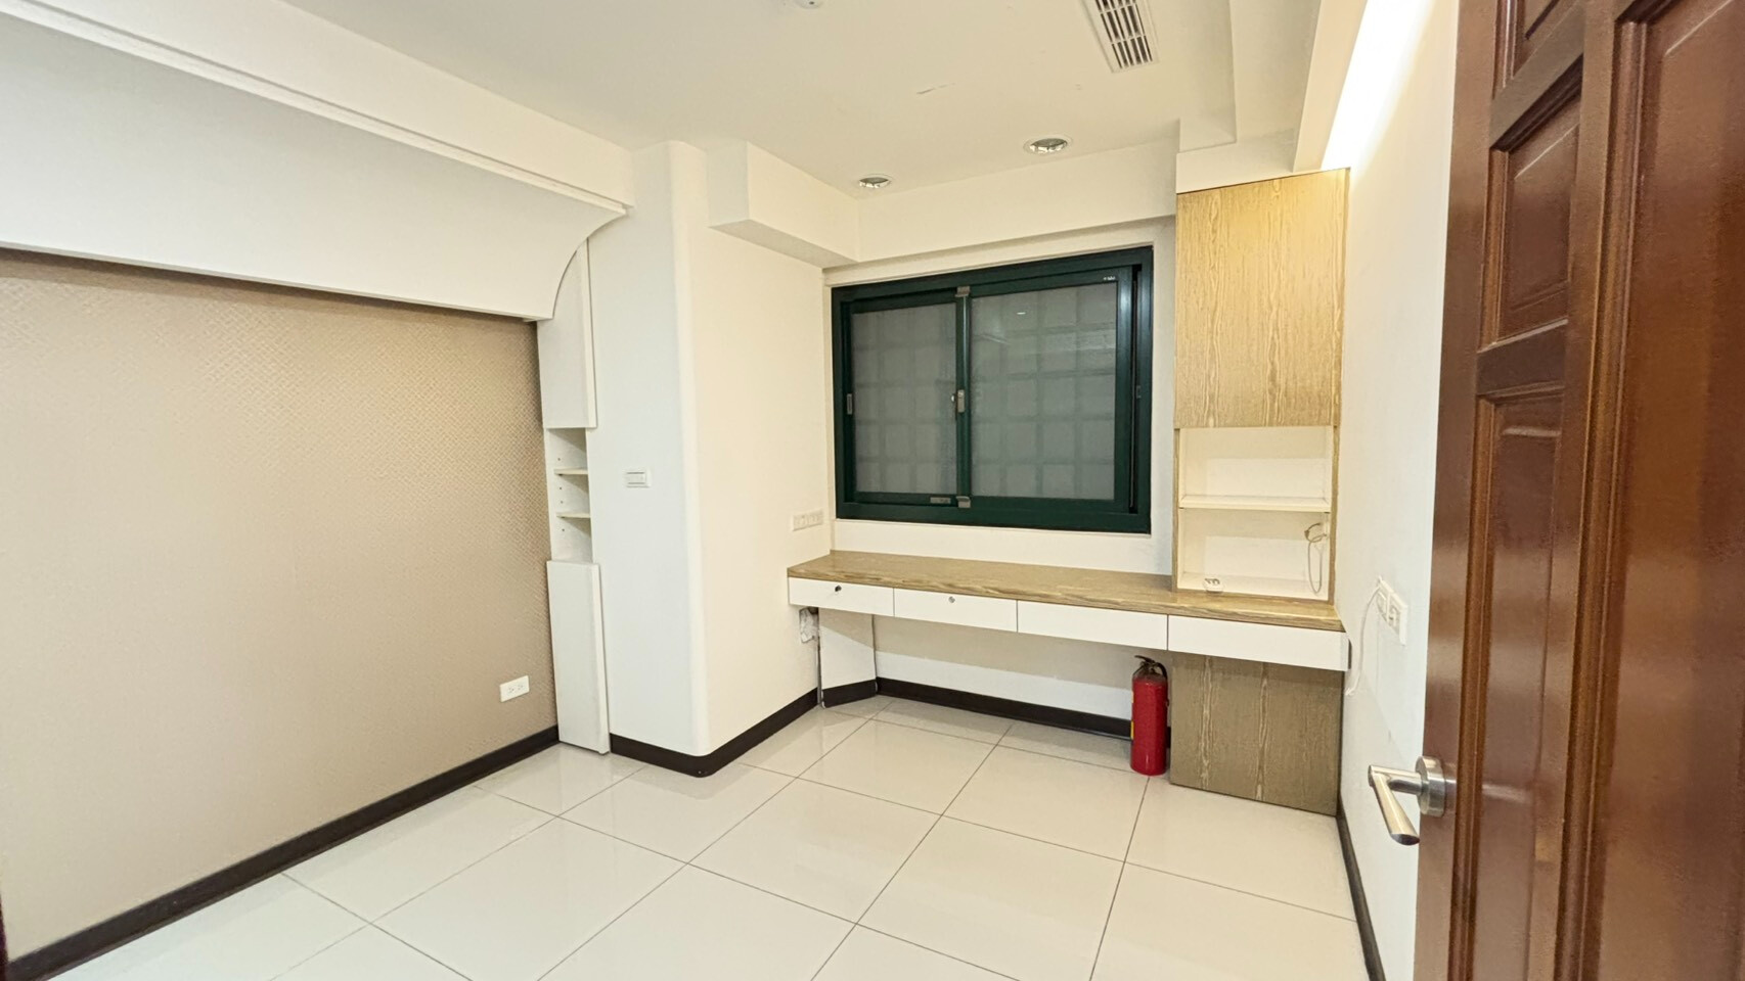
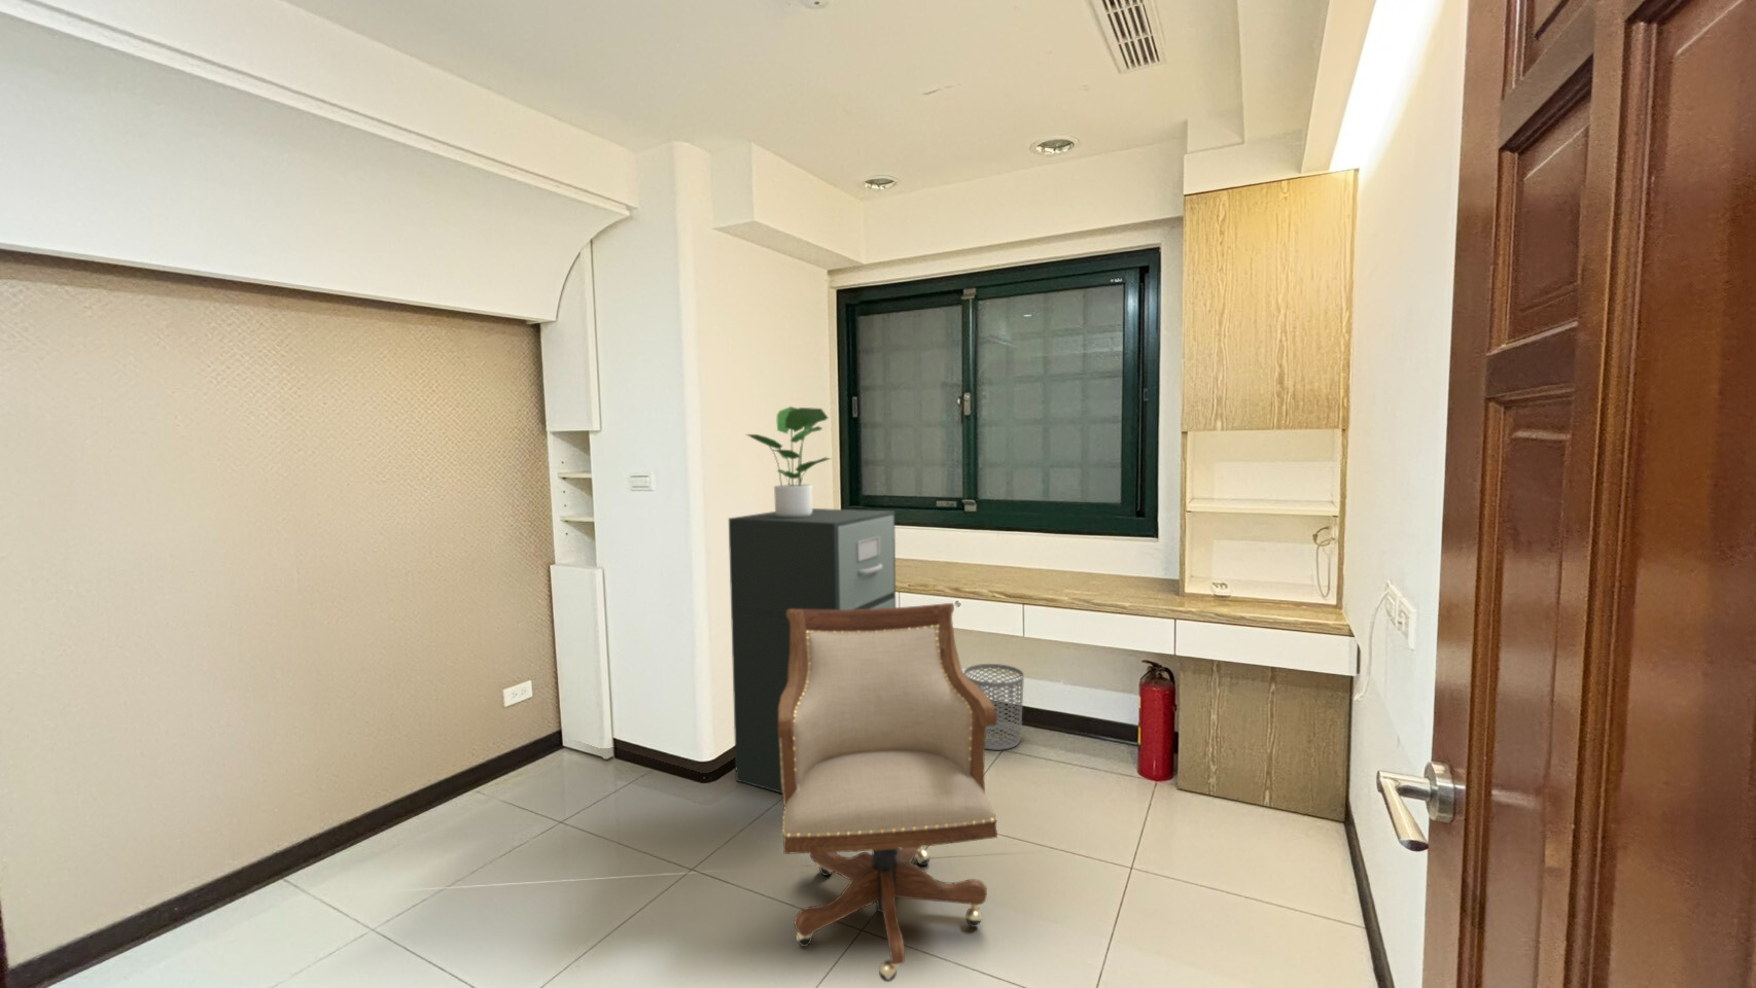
+ chair [778,602,999,983]
+ filing cabinet [727,508,896,795]
+ potted plant [745,405,832,518]
+ waste bin [964,662,1025,752]
